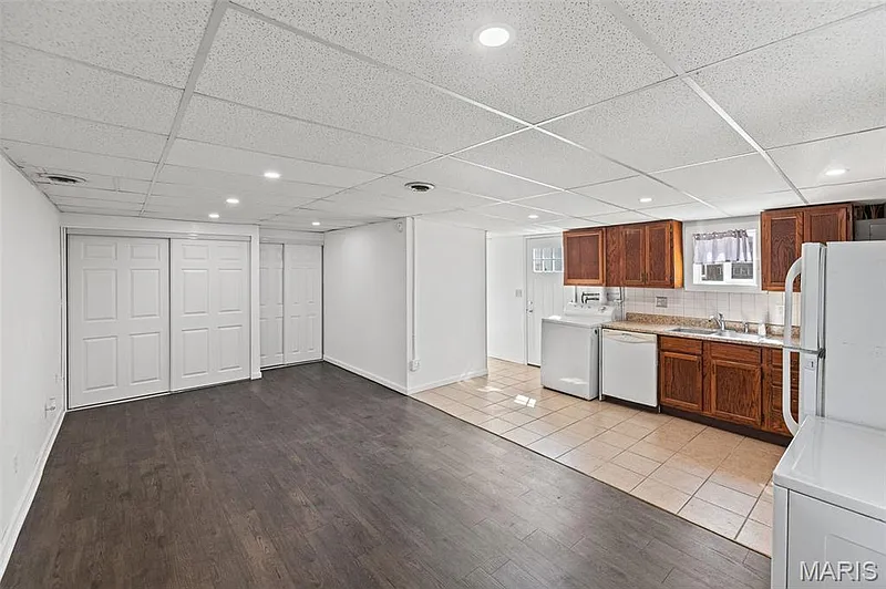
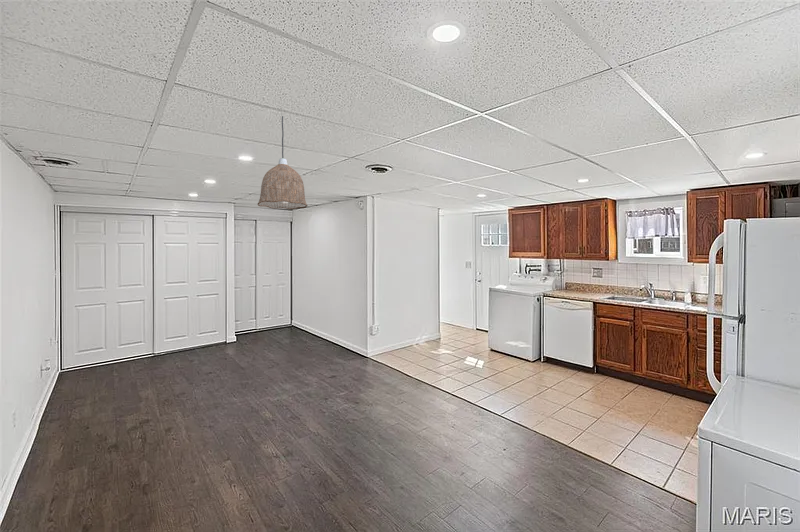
+ pendant lamp [257,115,309,210]
